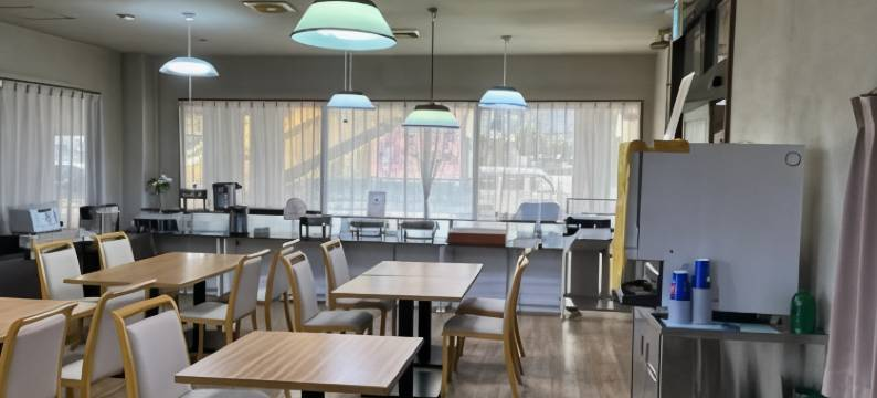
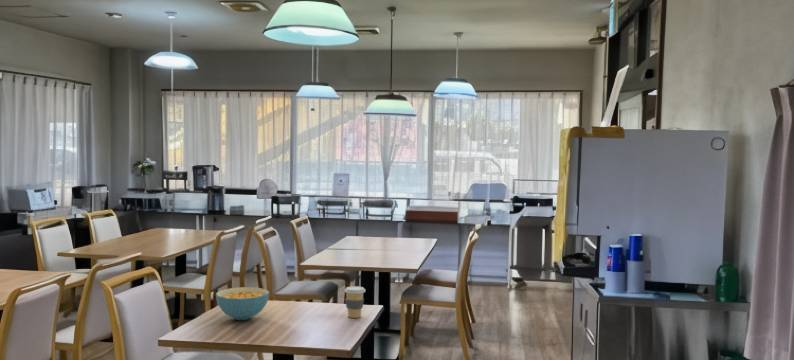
+ coffee cup [343,285,366,319]
+ cereal bowl [215,286,270,321]
